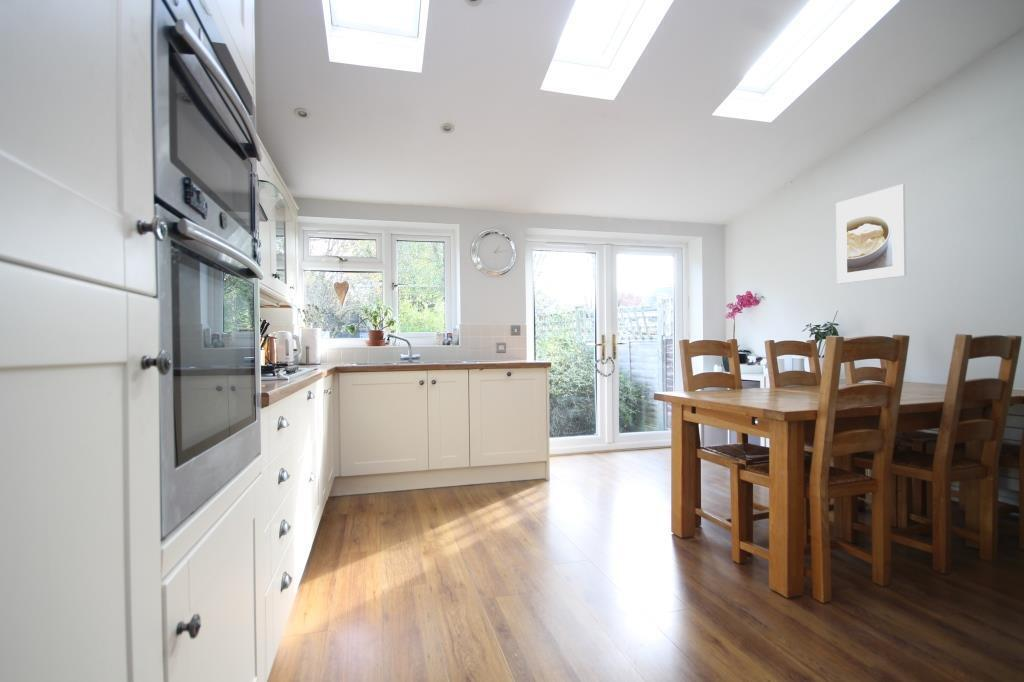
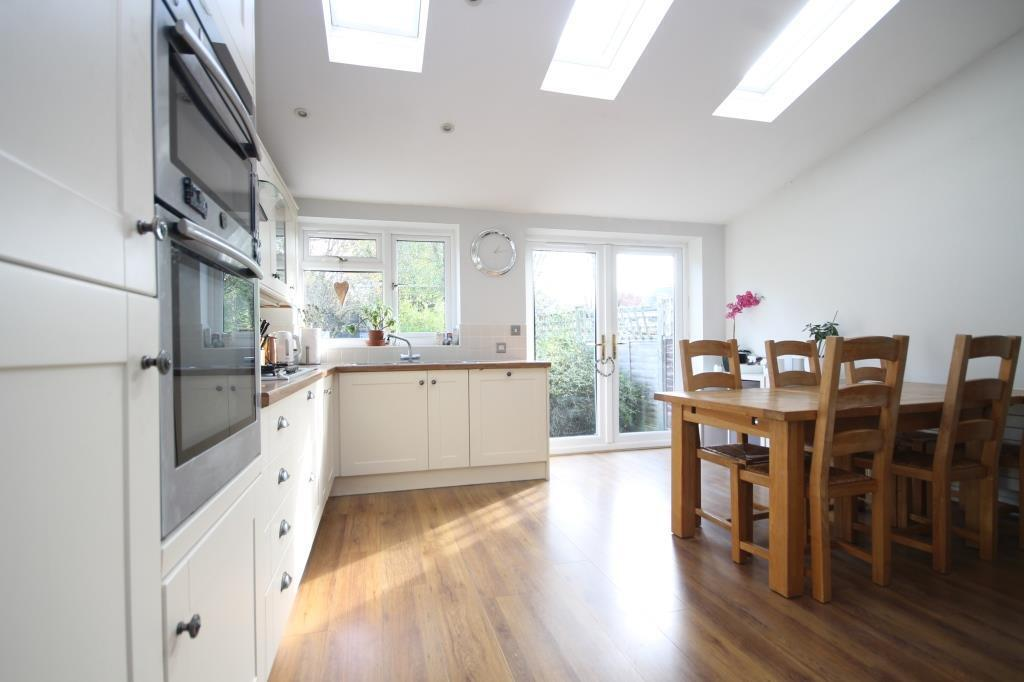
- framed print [835,183,907,285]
